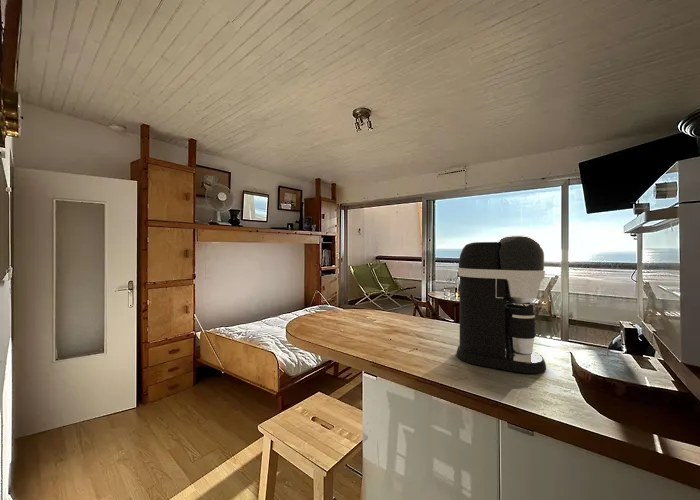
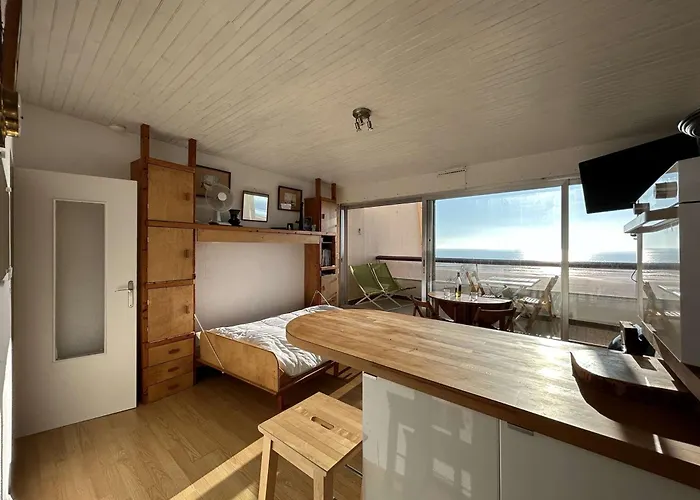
- coffee maker [455,234,547,374]
